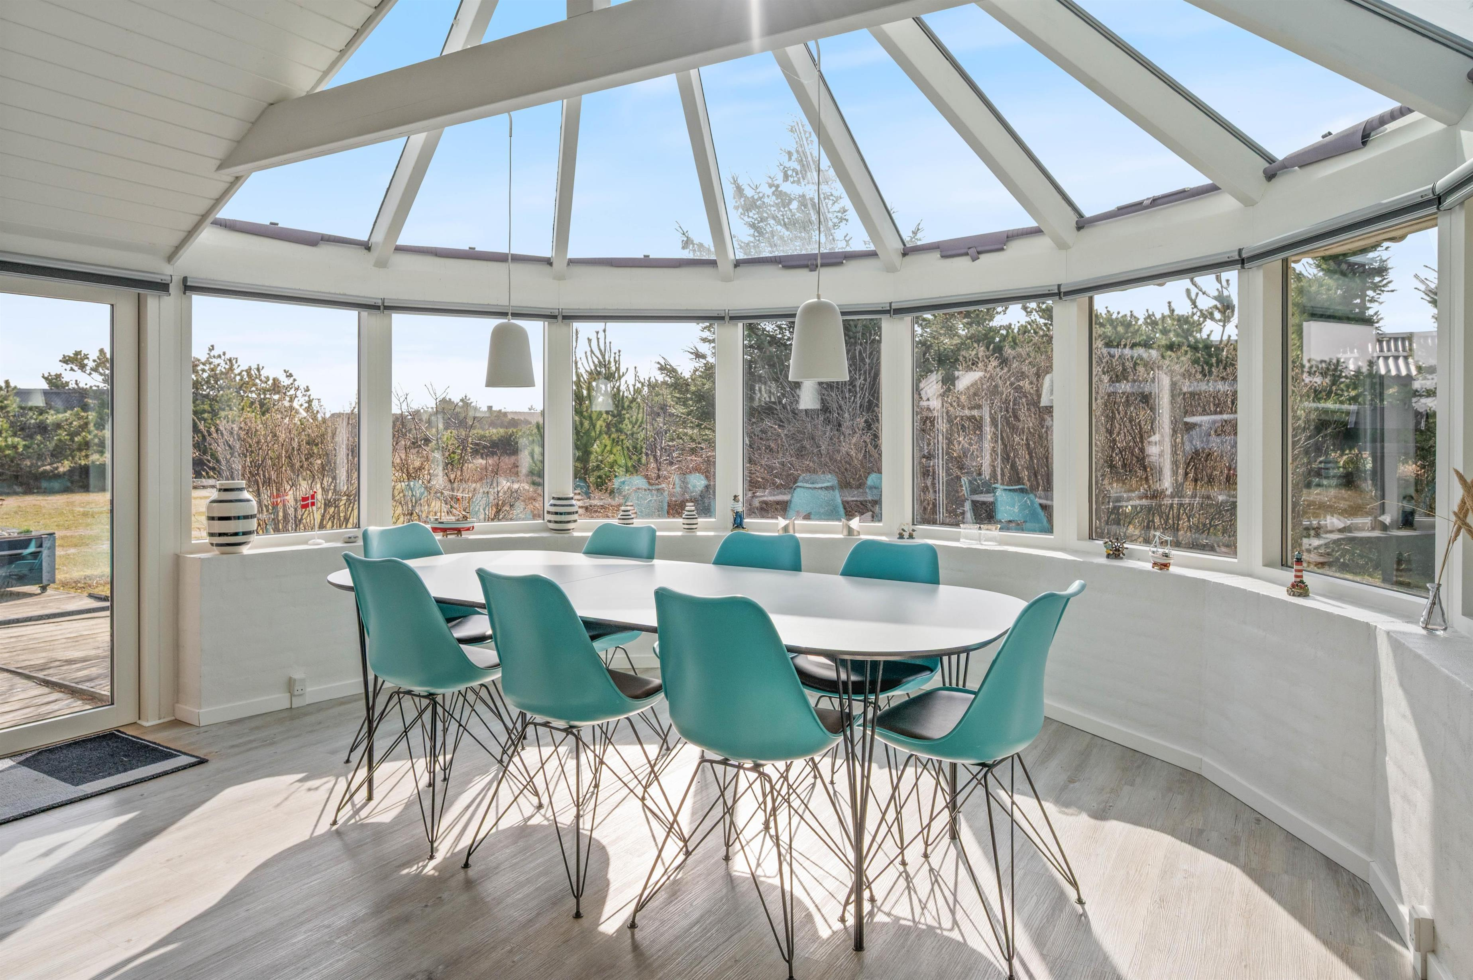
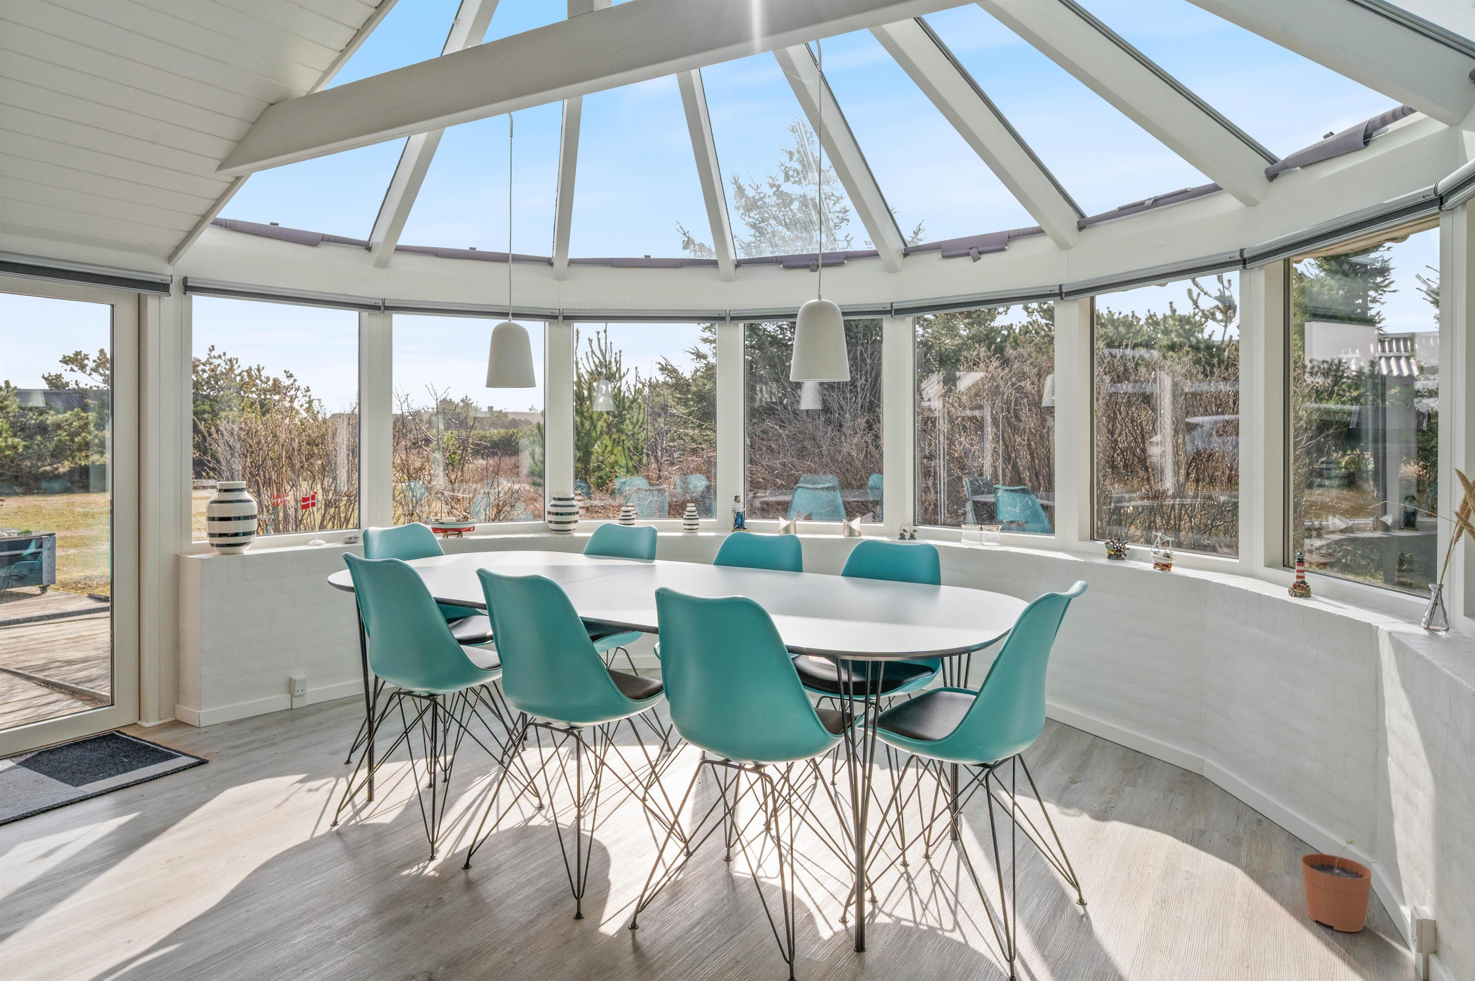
+ plant pot [1301,840,1372,933]
